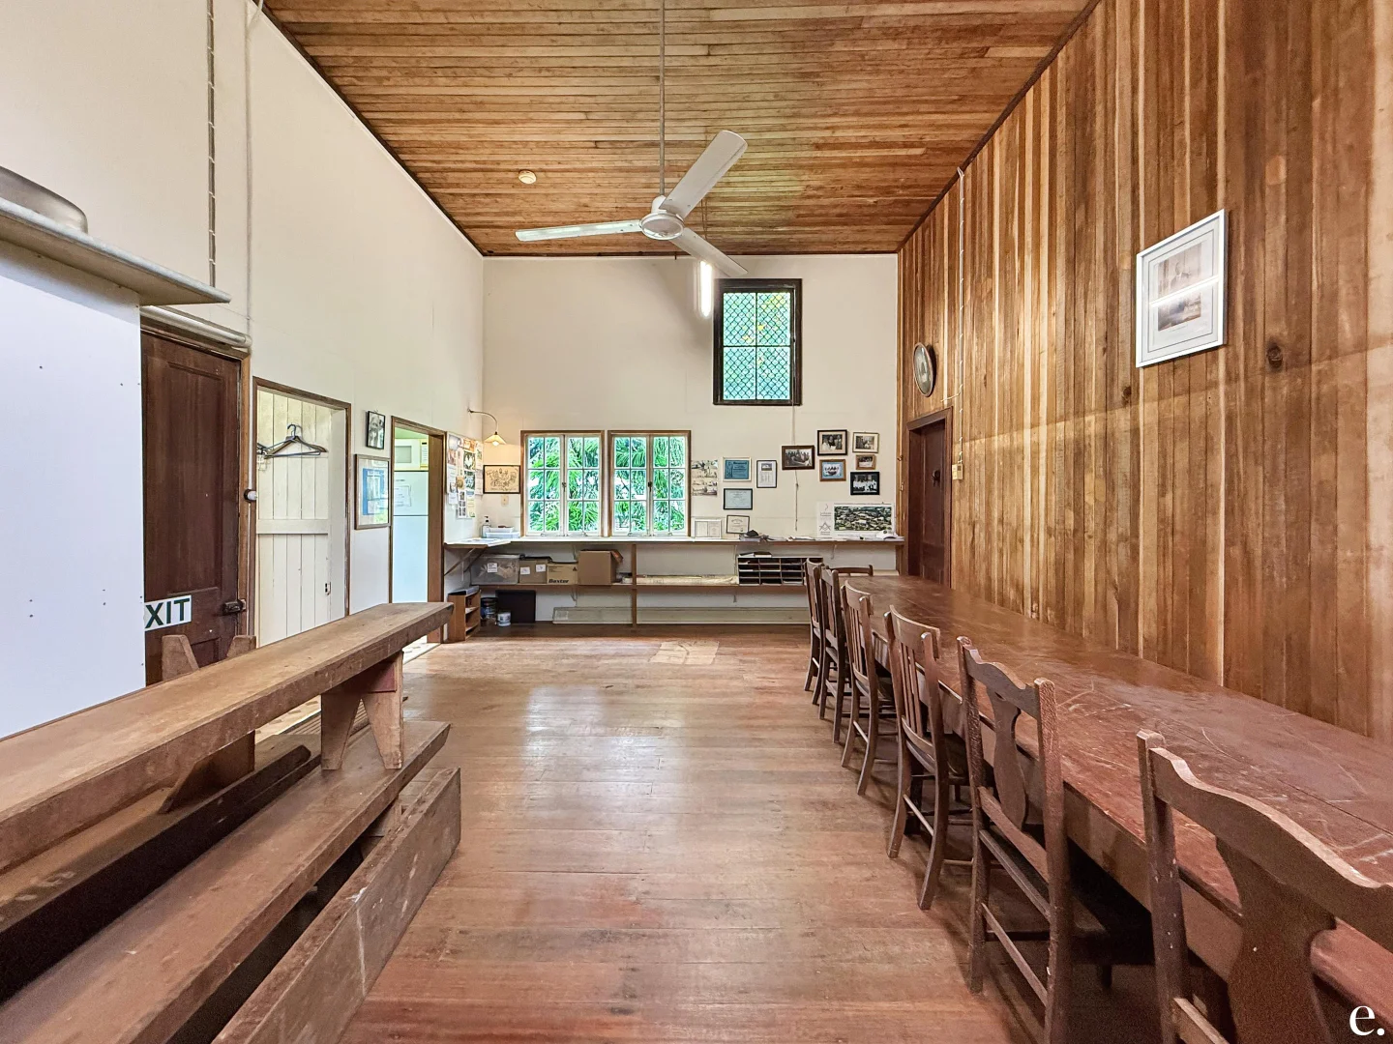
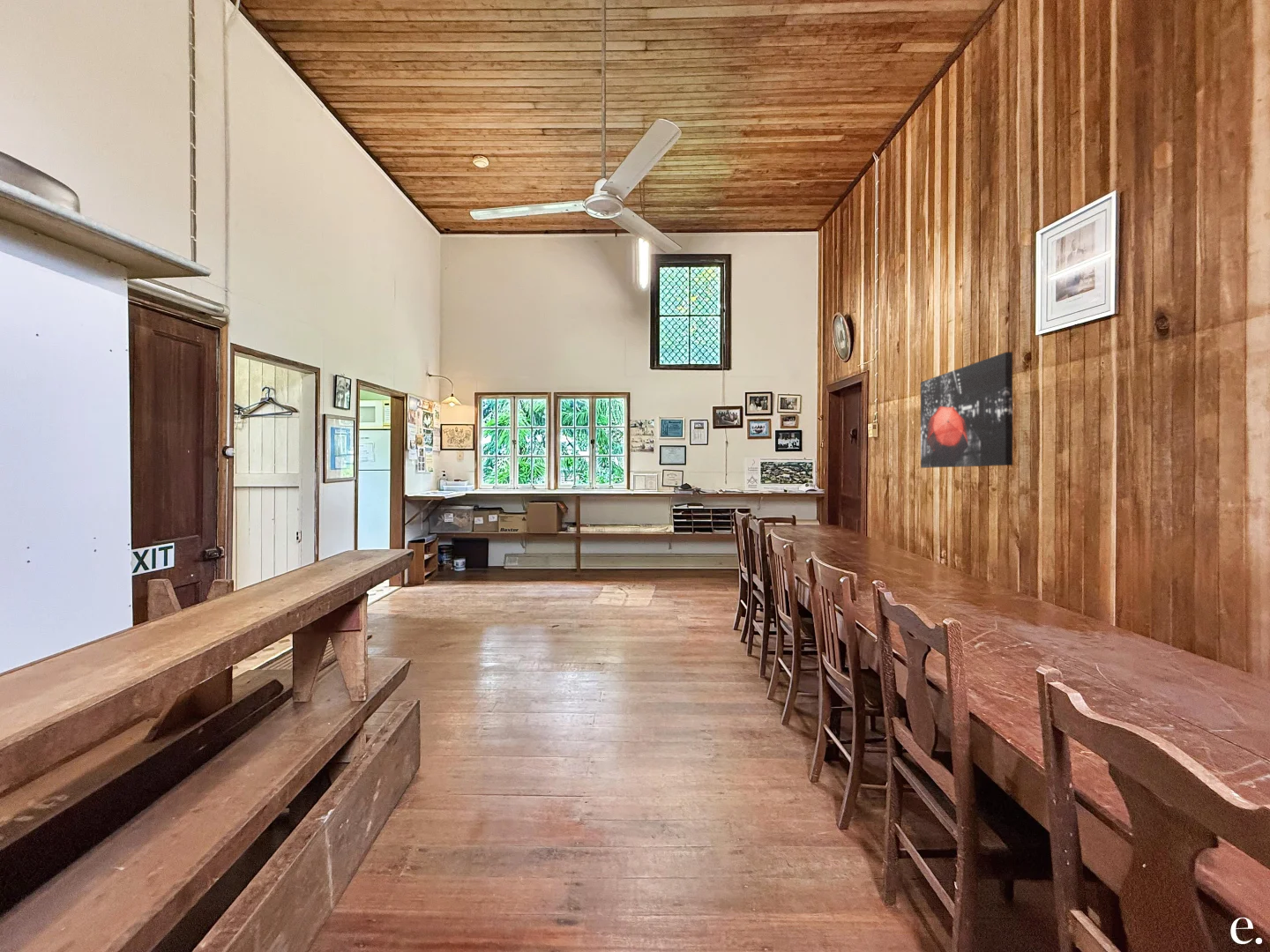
+ wall art [920,351,1013,469]
